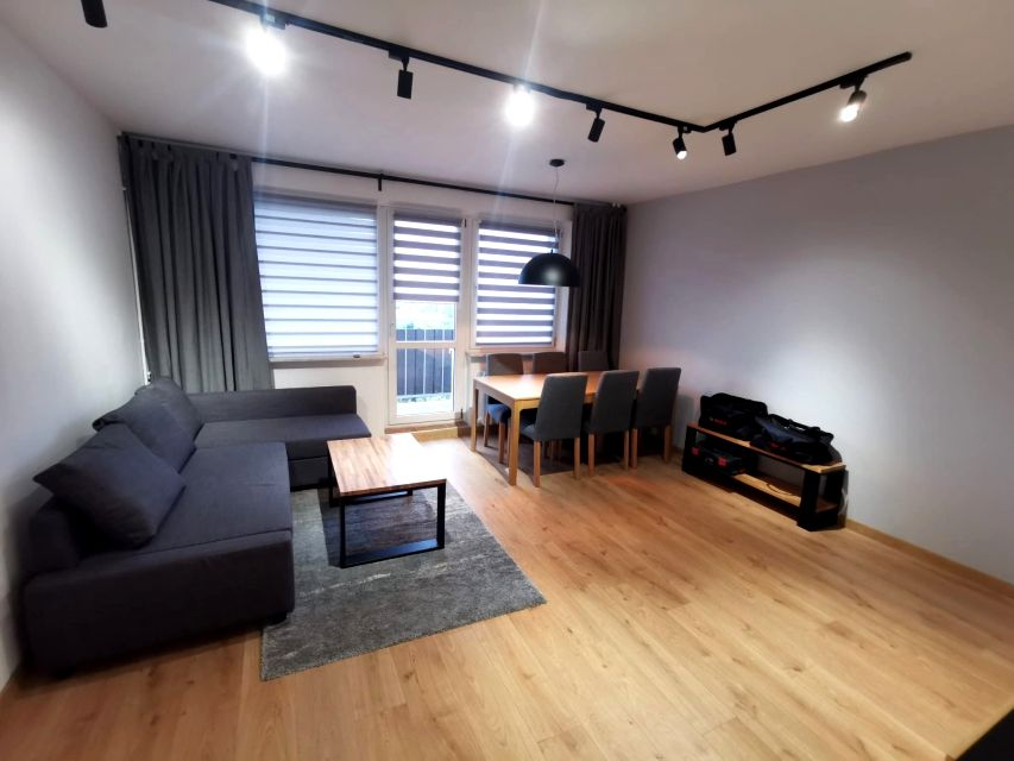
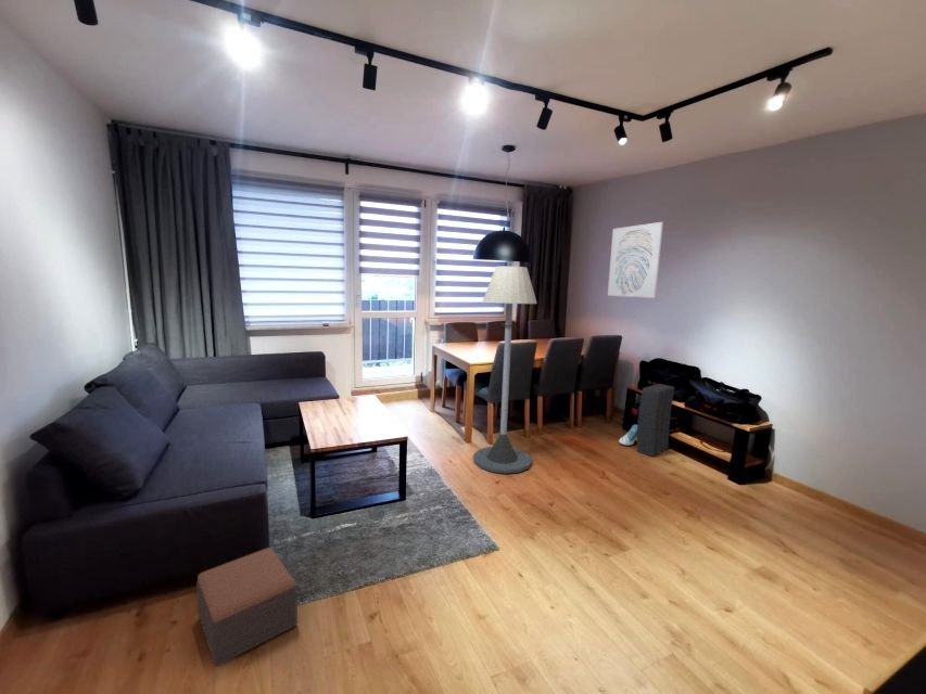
+ wall art [607,221,664,299]
+ sneaker [618,424,637,447]
+ footstool [195,547,299,667]
+ speaker [636,383,675,458]
+ floor lamp [472,266,538,475]
